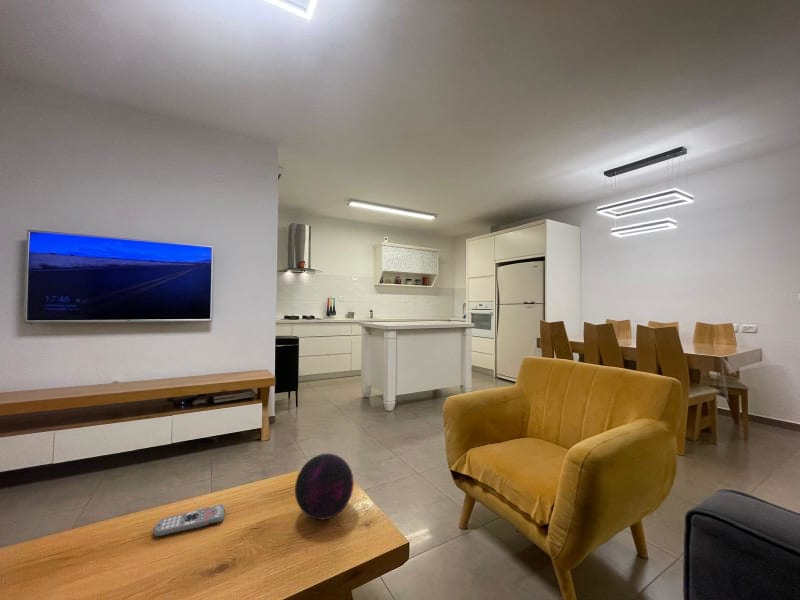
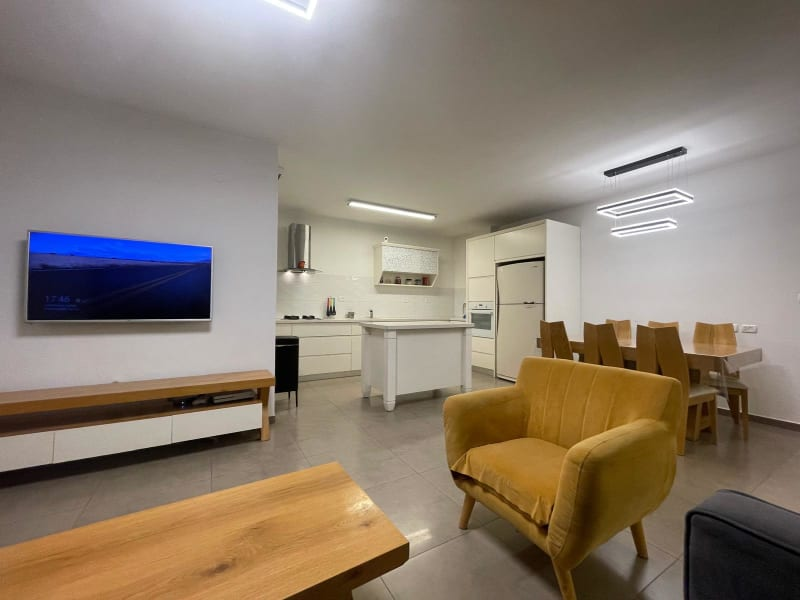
- remote control [152,503,226,538]
- decorative orb [294,453,355,521]
